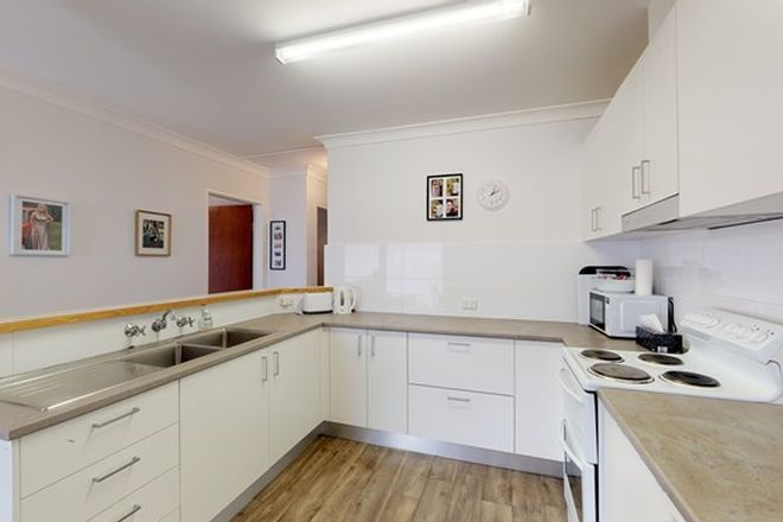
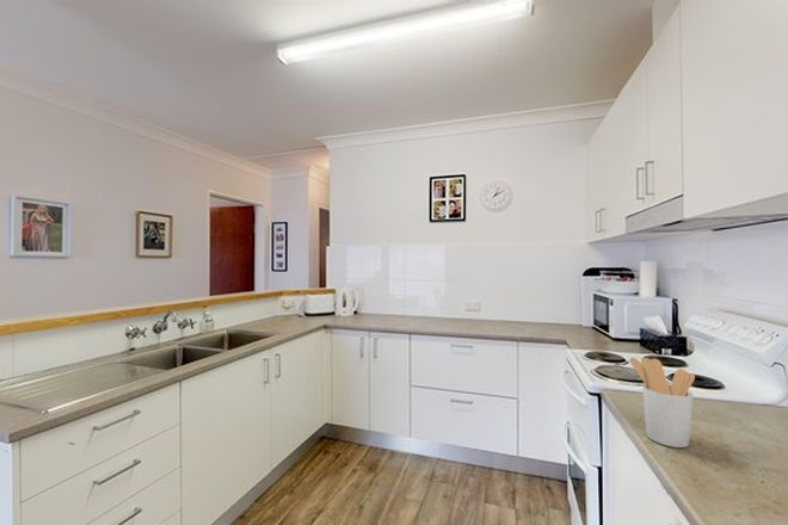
+ utensil holder [628,357,696,449]
